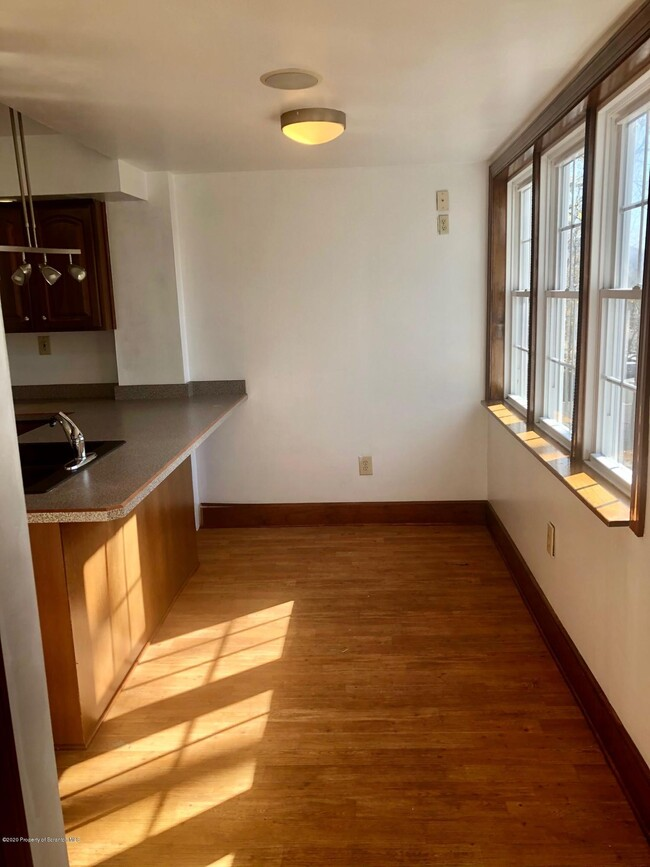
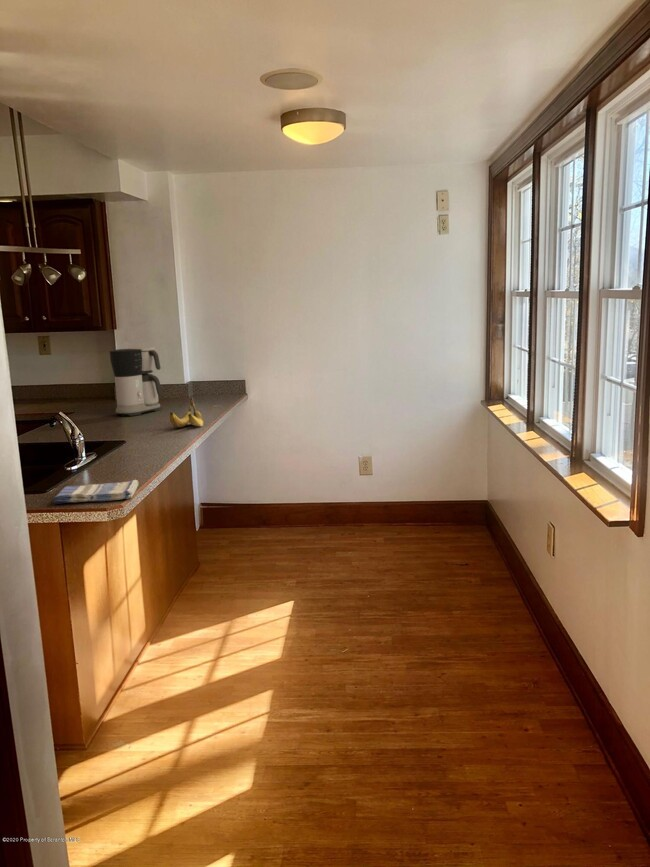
+ banana [169,397,205,428]
+ dish towel [52,479,139,505]
+ coffee maker [109,346,163,417]
